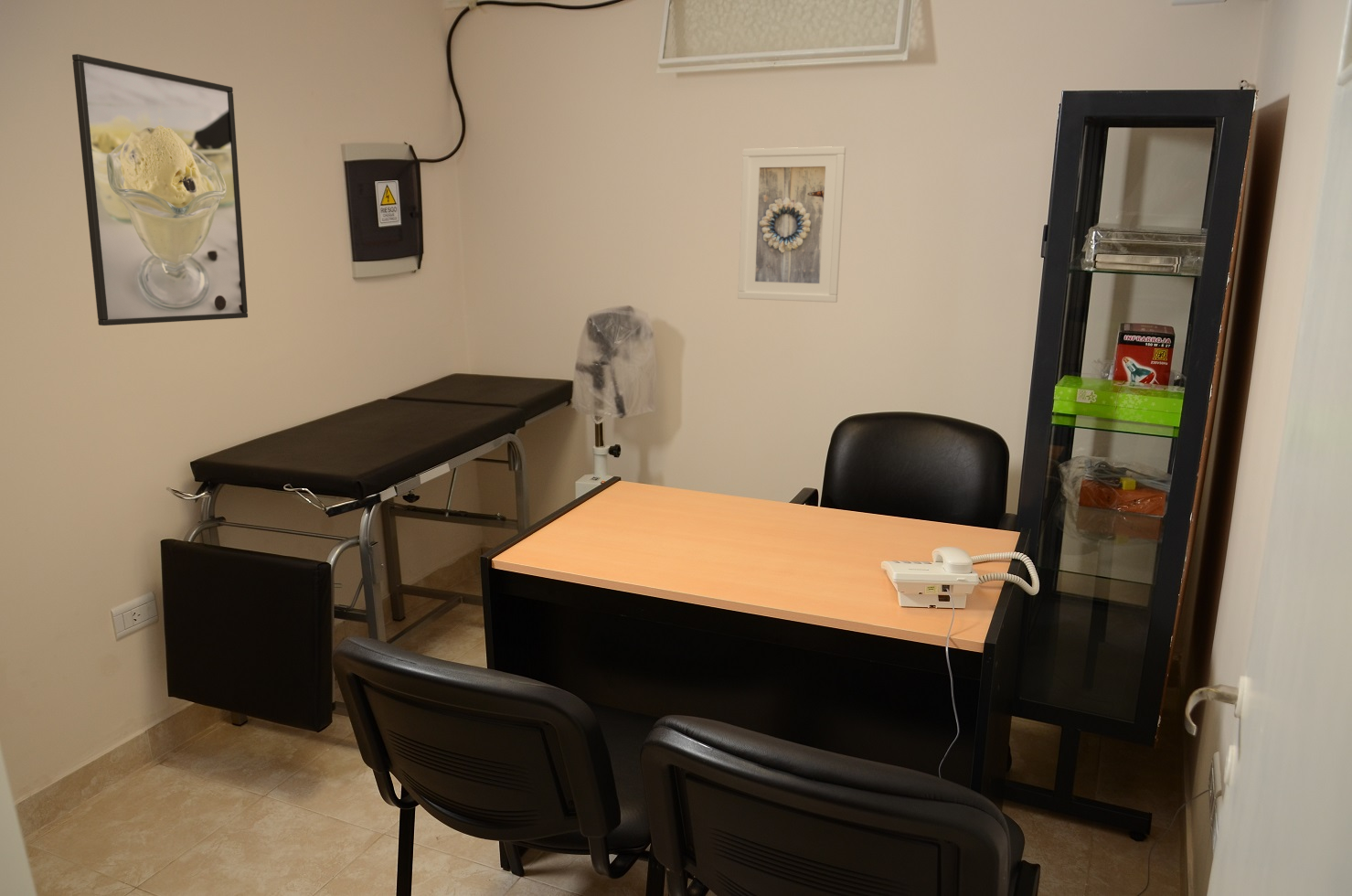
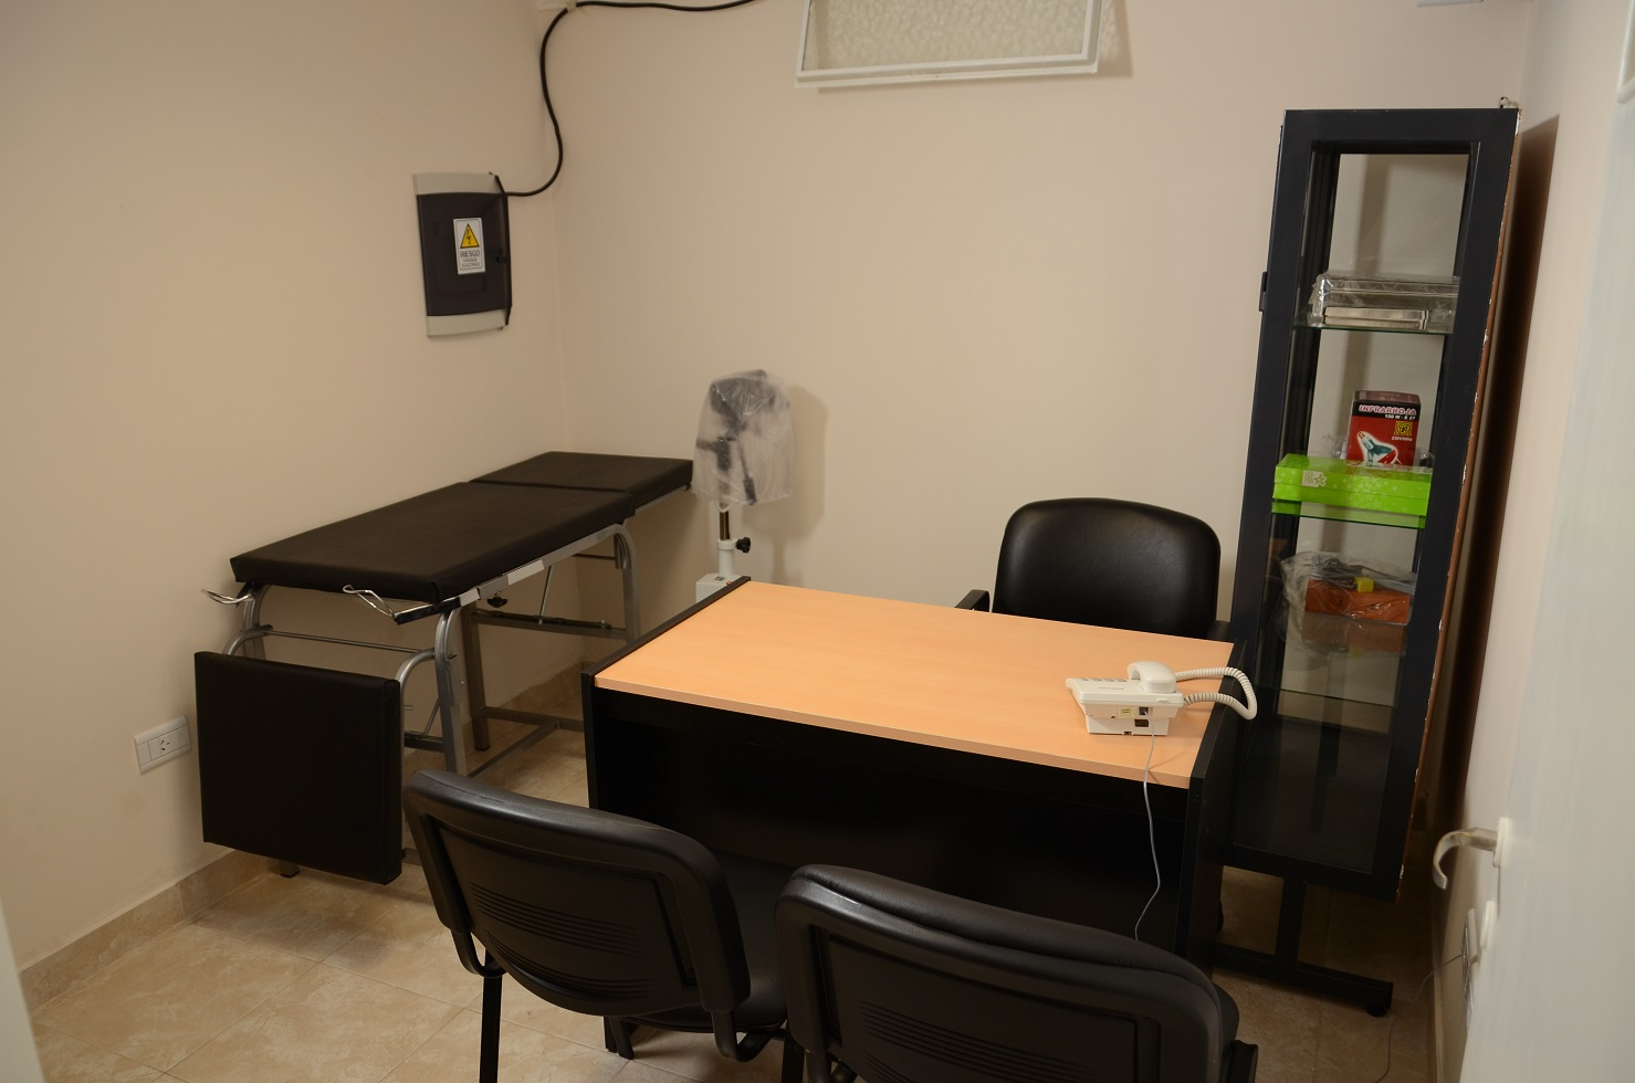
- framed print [737,145,846,304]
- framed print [71,53,249,326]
